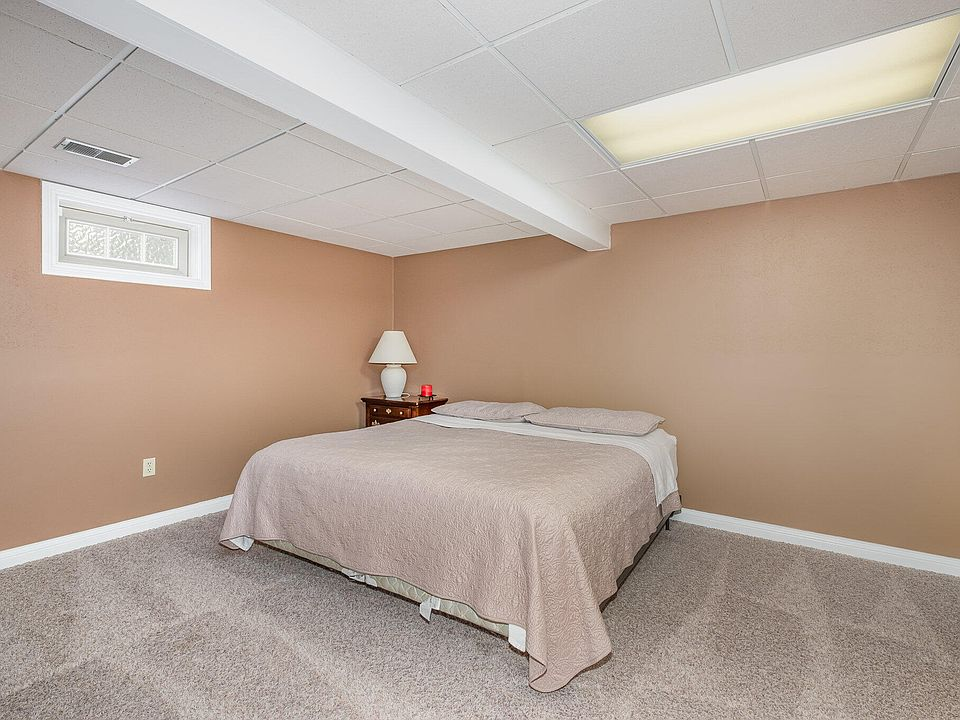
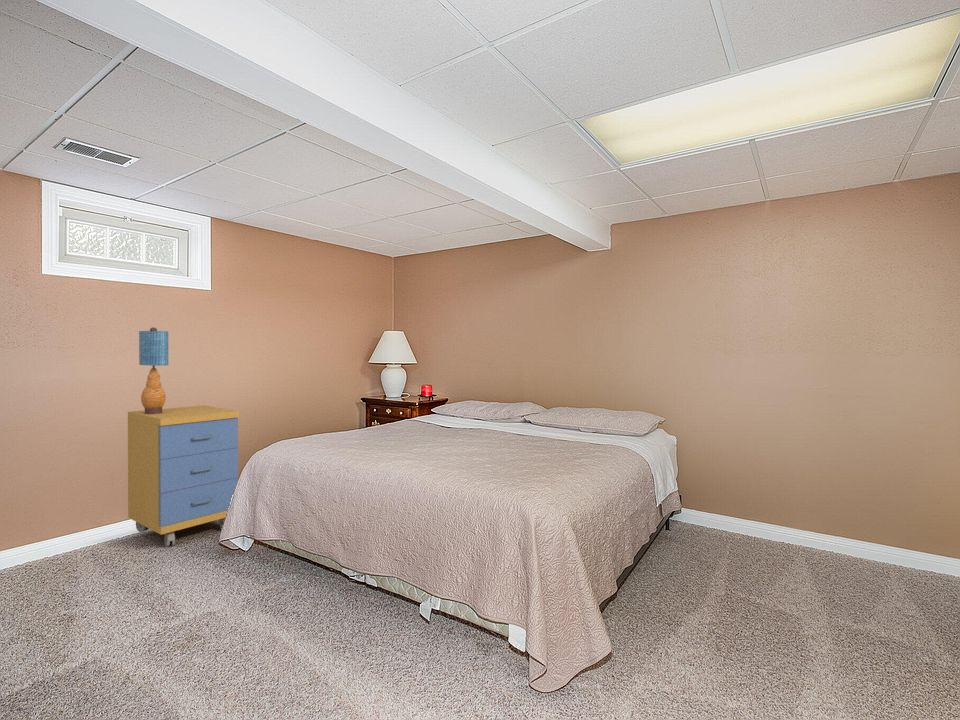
+ table lamp [138,326,169,414]
+ storage cabinet [127,405,240,548]
